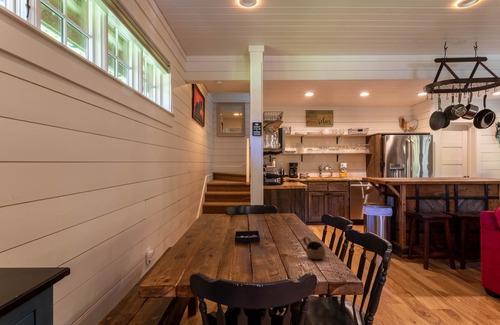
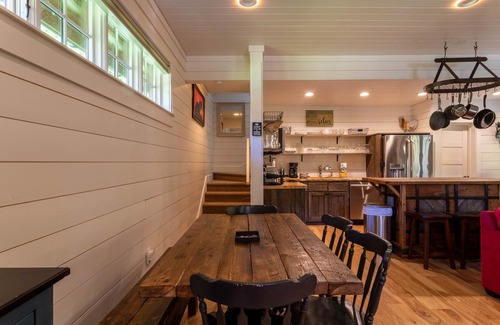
- cup [302,235,326,260]
